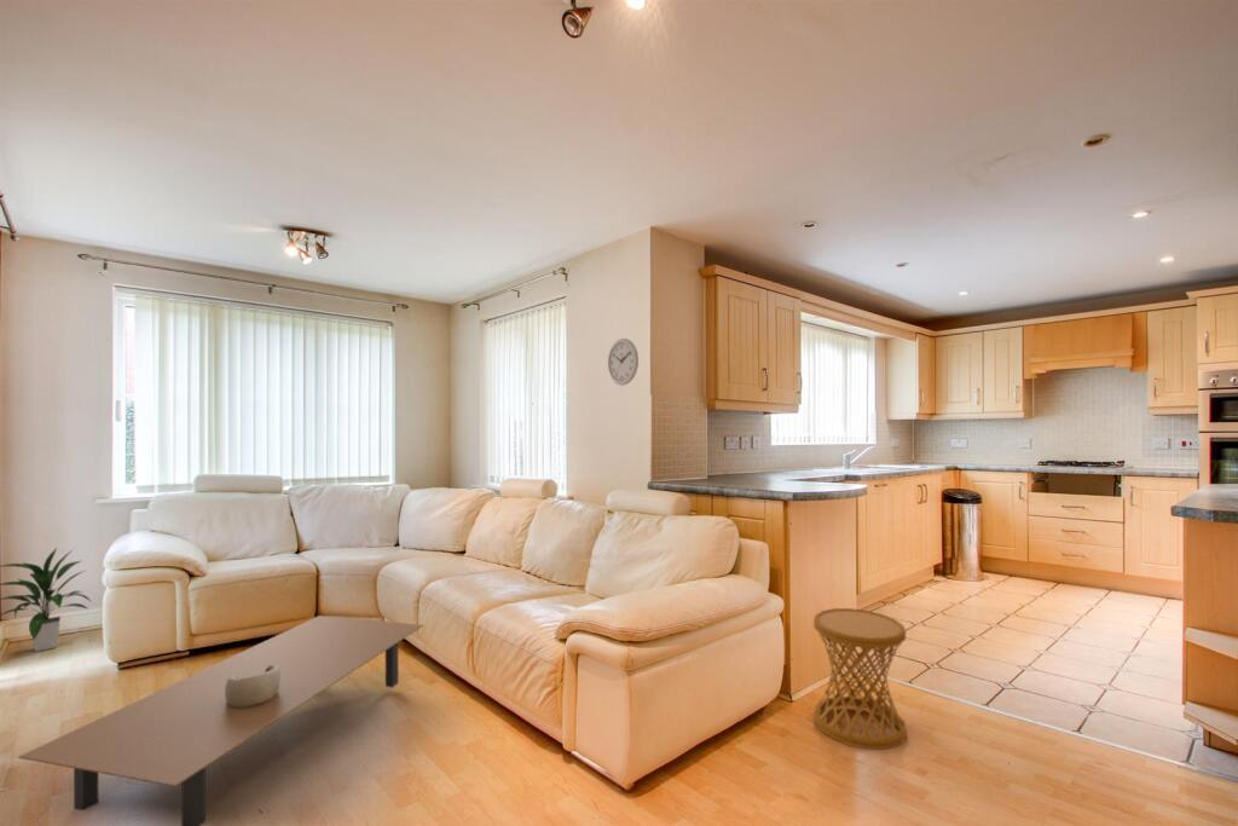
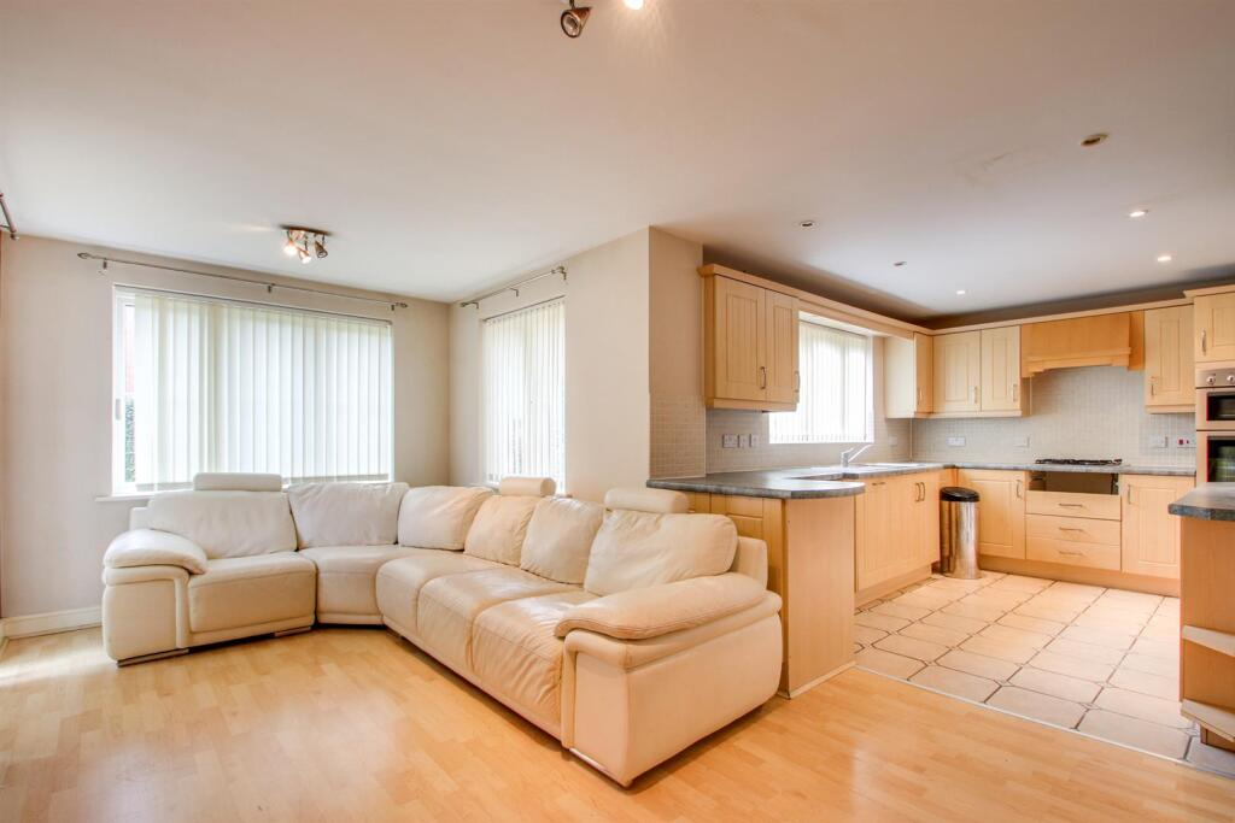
- wall clock [606,337,640,387]
- coffee table [17,614,424,826]
- decorative bowl [225,665,280,707]
- indoor plant [0,547,93,653]
- side table [812,607,908,750]
